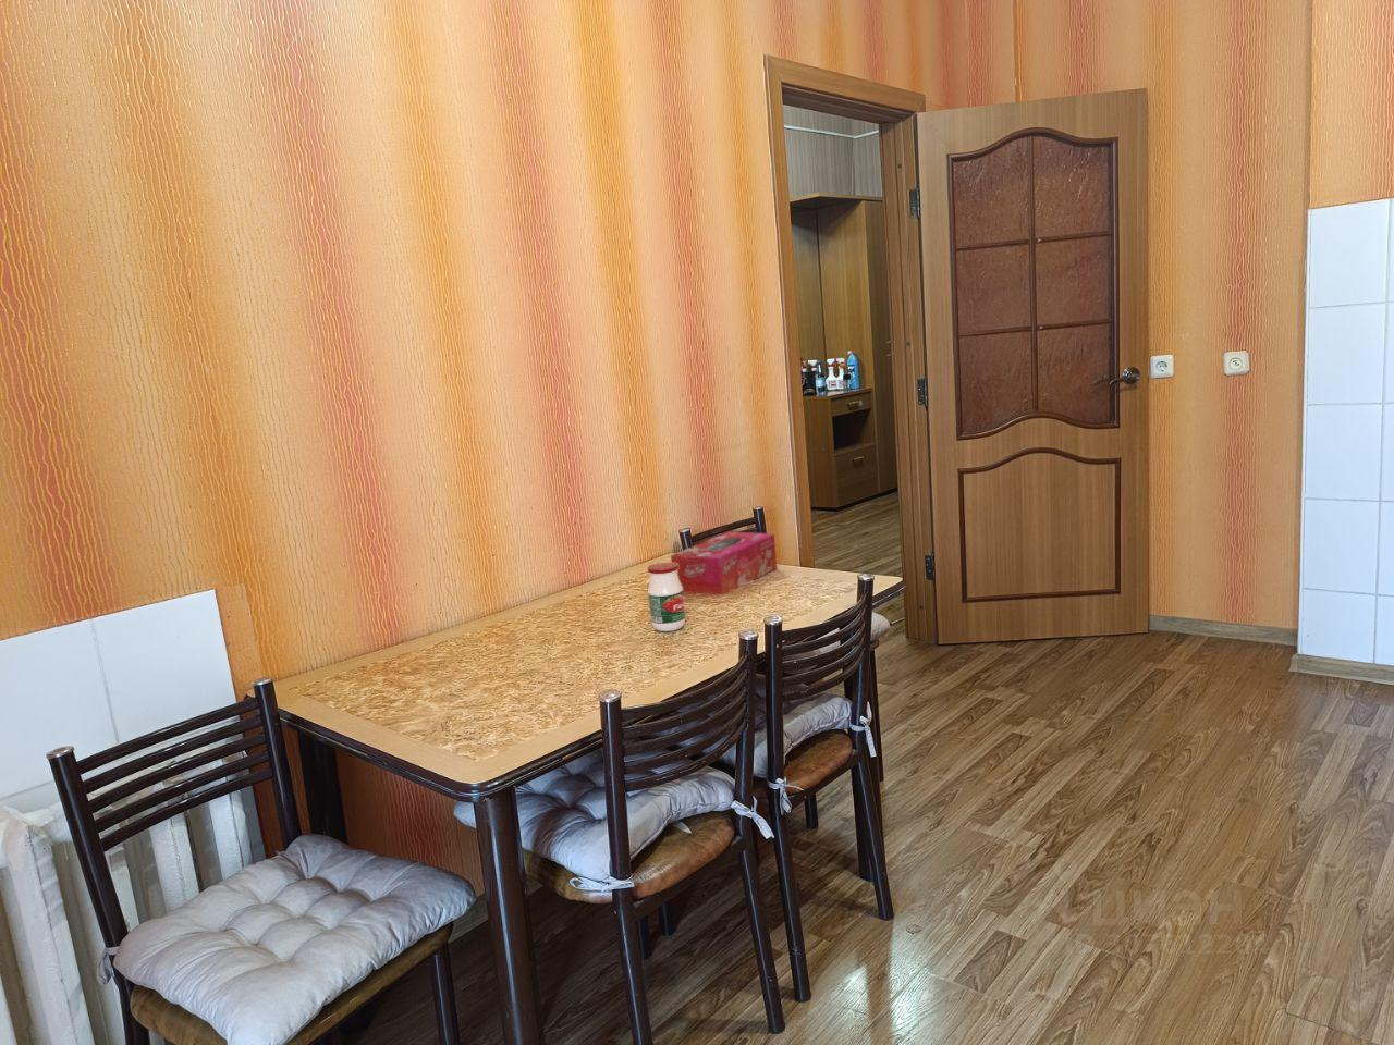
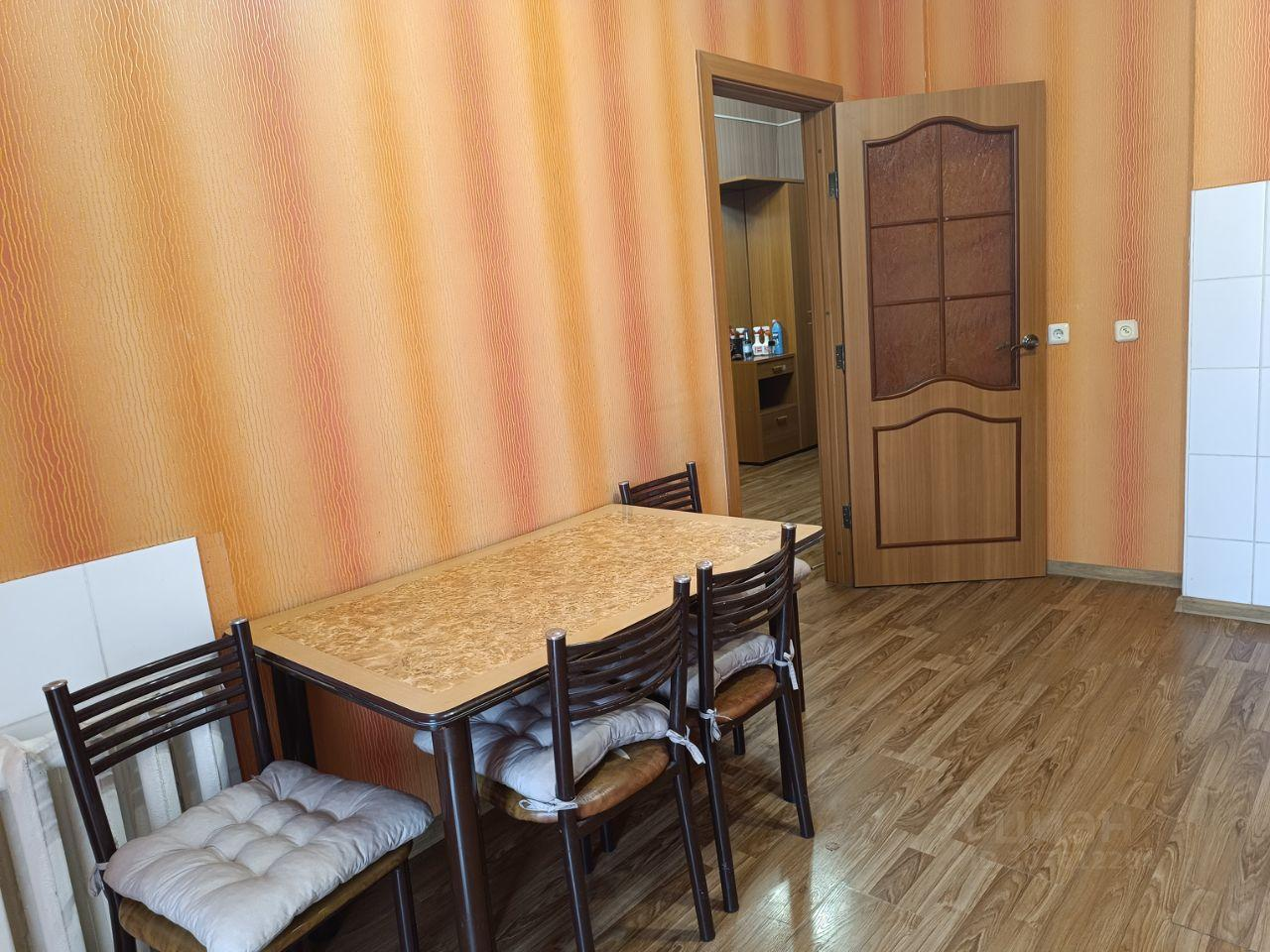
- tissue box [670,531,777,596]
- jar [645,562,686,632]
